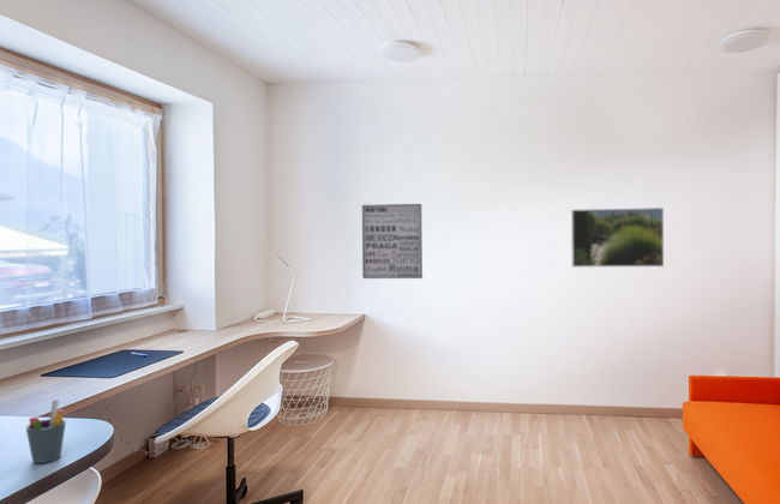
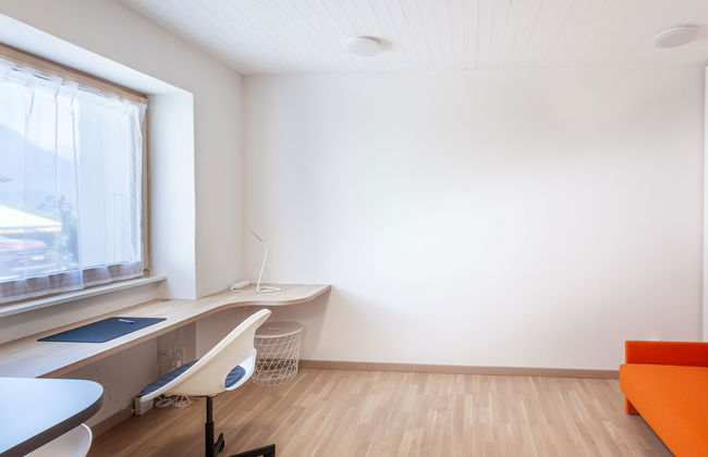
- wall art [361,203,424,280]
- pen holder [25,398,67,464]
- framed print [570,206,665,268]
